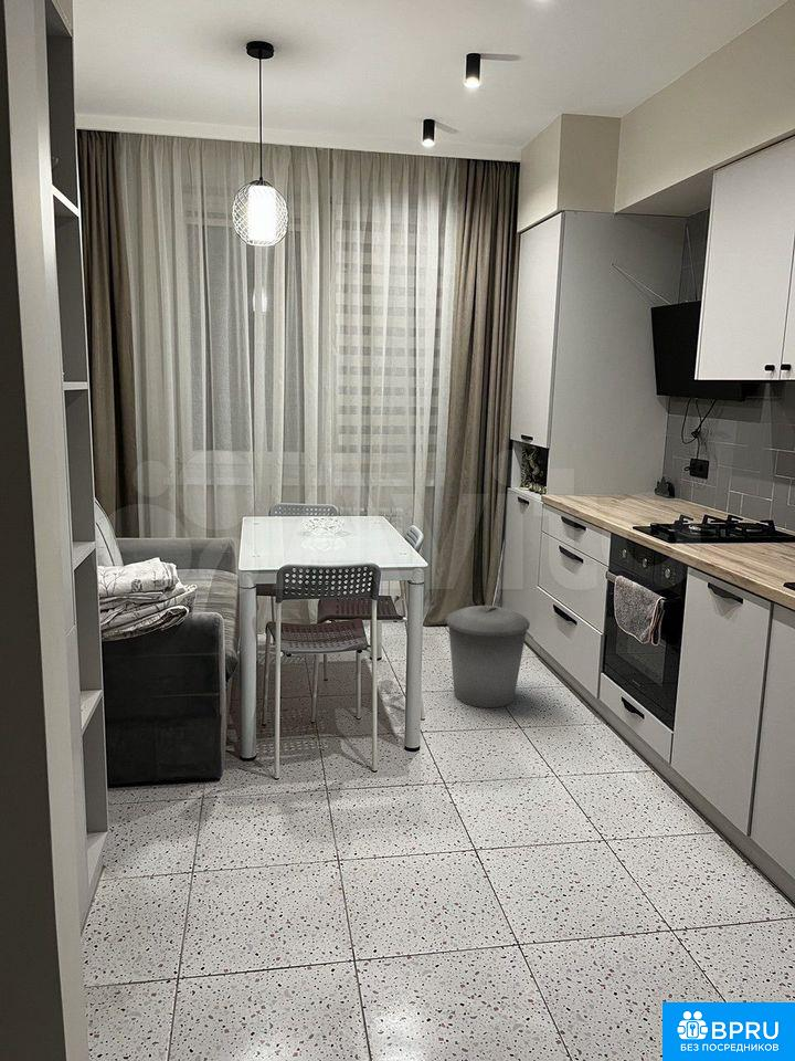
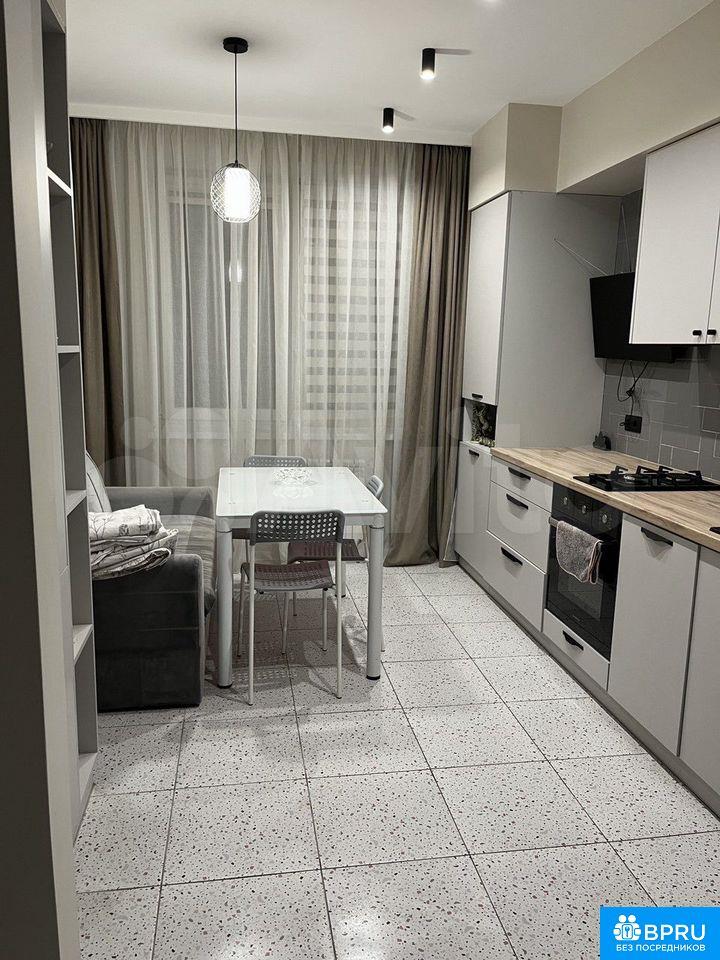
- trash can [445,605,531,708]
